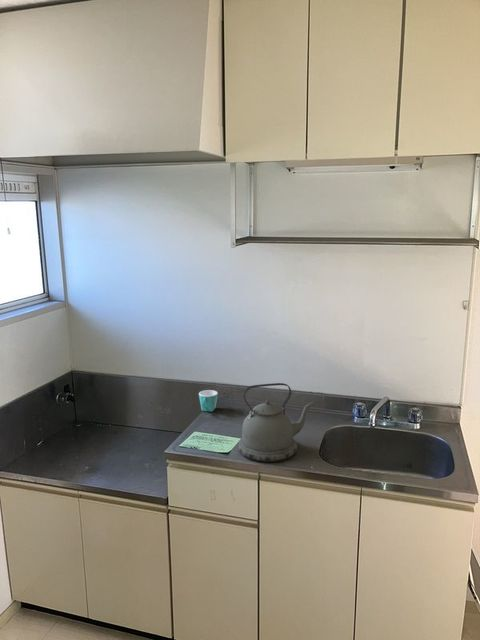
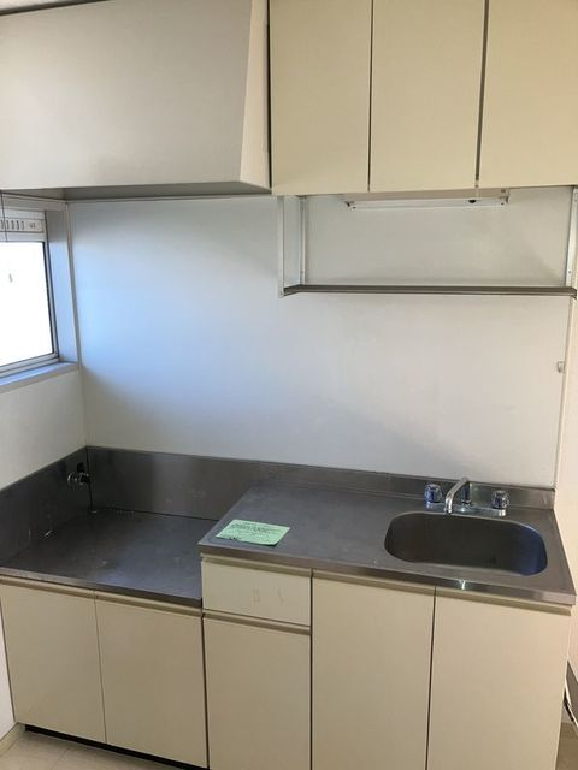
- kettle [237,382,315,463]
- mug [198,389,219,413]
